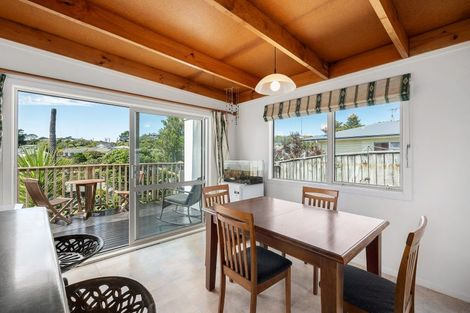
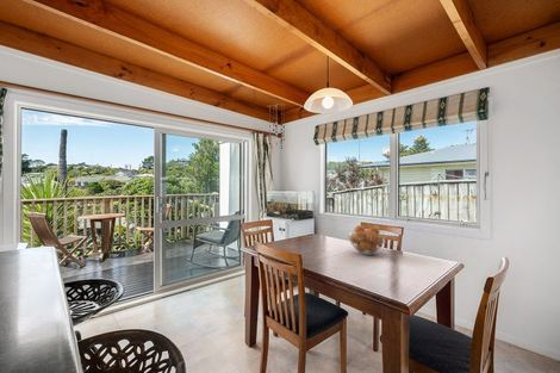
+ fruit basket [347,224,387,256]
